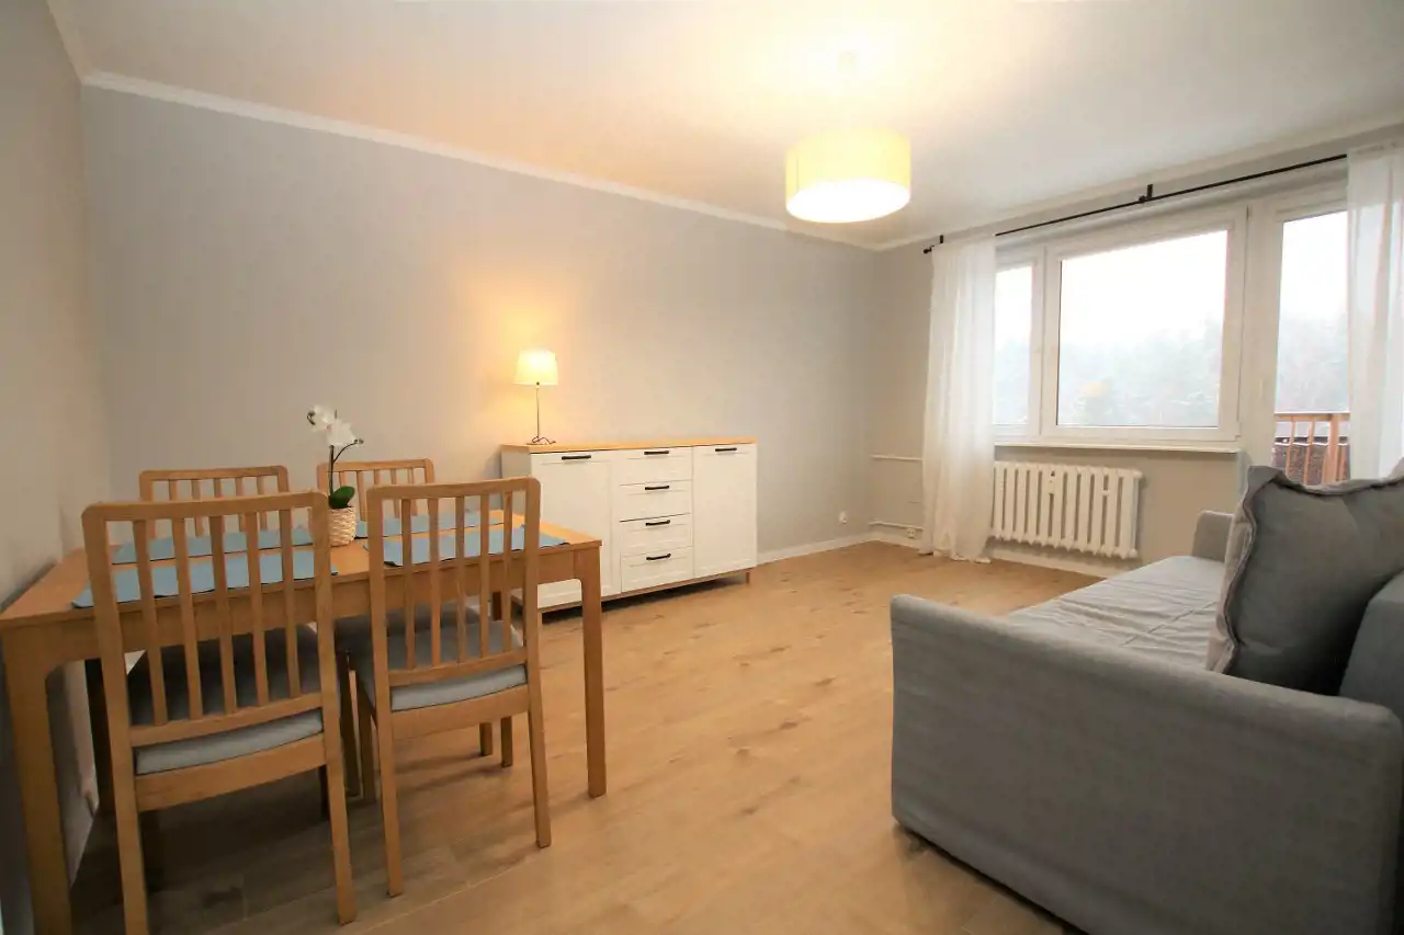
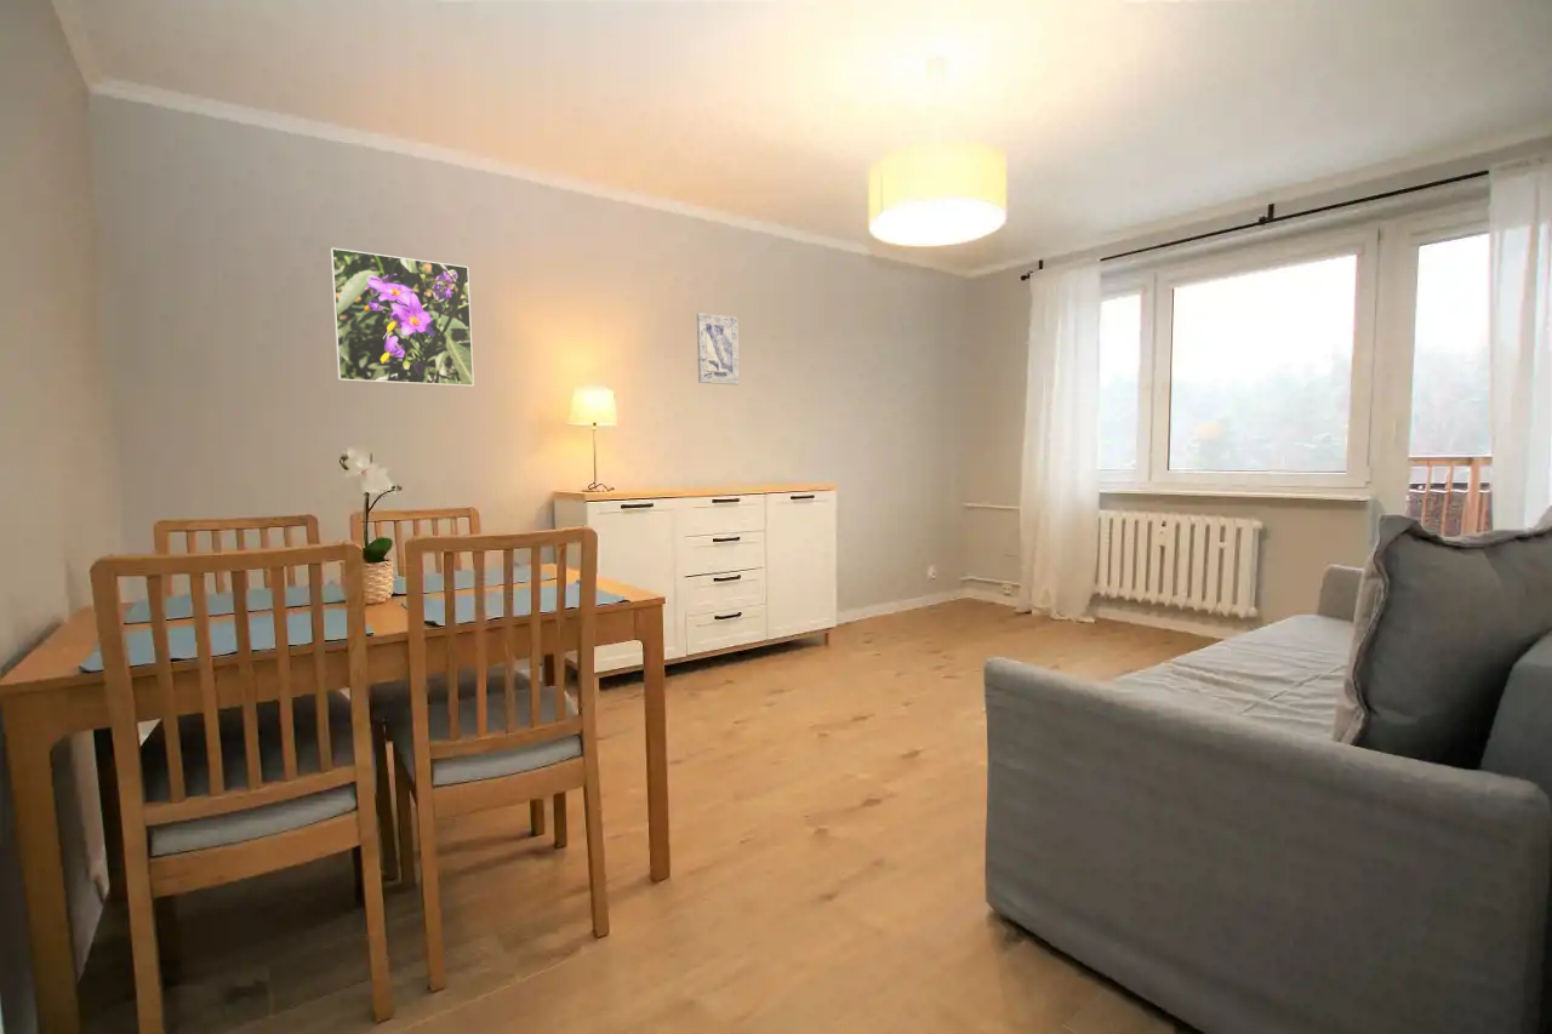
+ wall art [696,312,741,385]
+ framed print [330,247,475,388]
